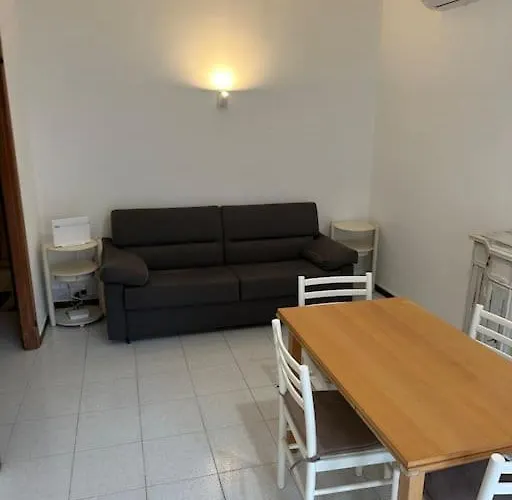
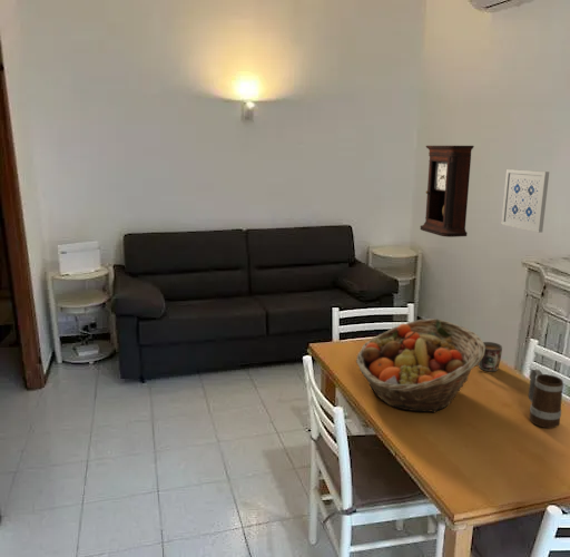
+ pendulum clock [419,145,475,238]
+ mug [528,368,564,429]
+ fruit basket [355,317,485,413]
+ mug [476,341,503,372]
+ wall art [500,168,550,234]
